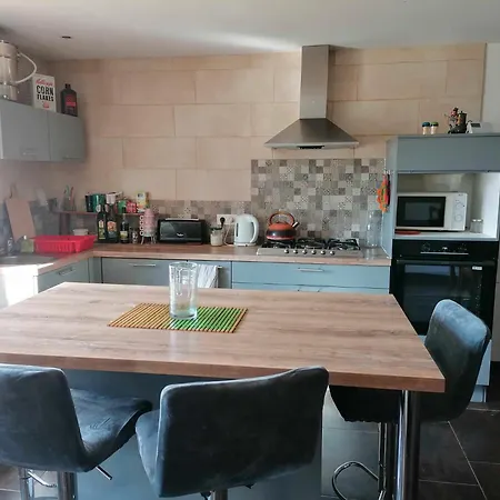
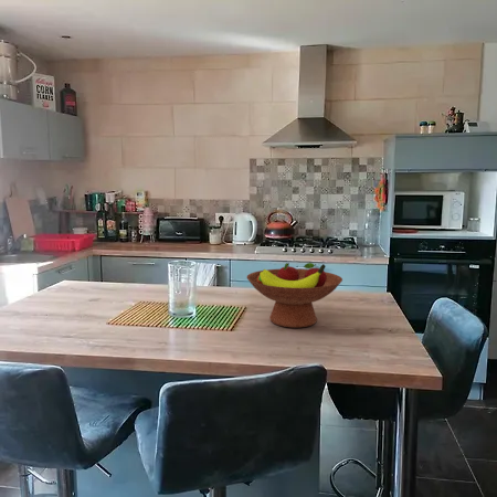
+ fruit bowl [246,262,343,329]
